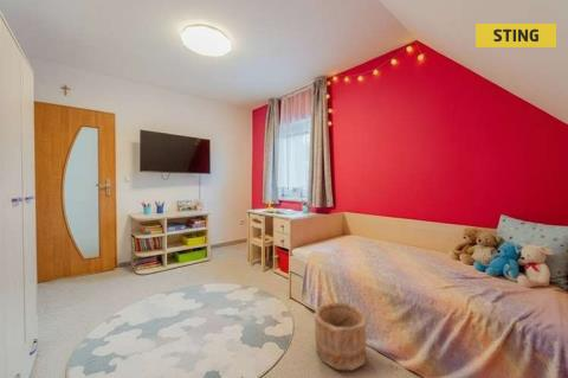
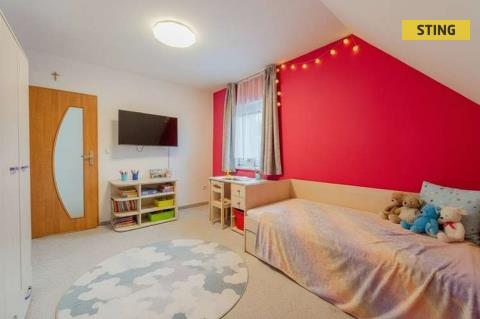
- wooden bucket [312,301,368,372]
